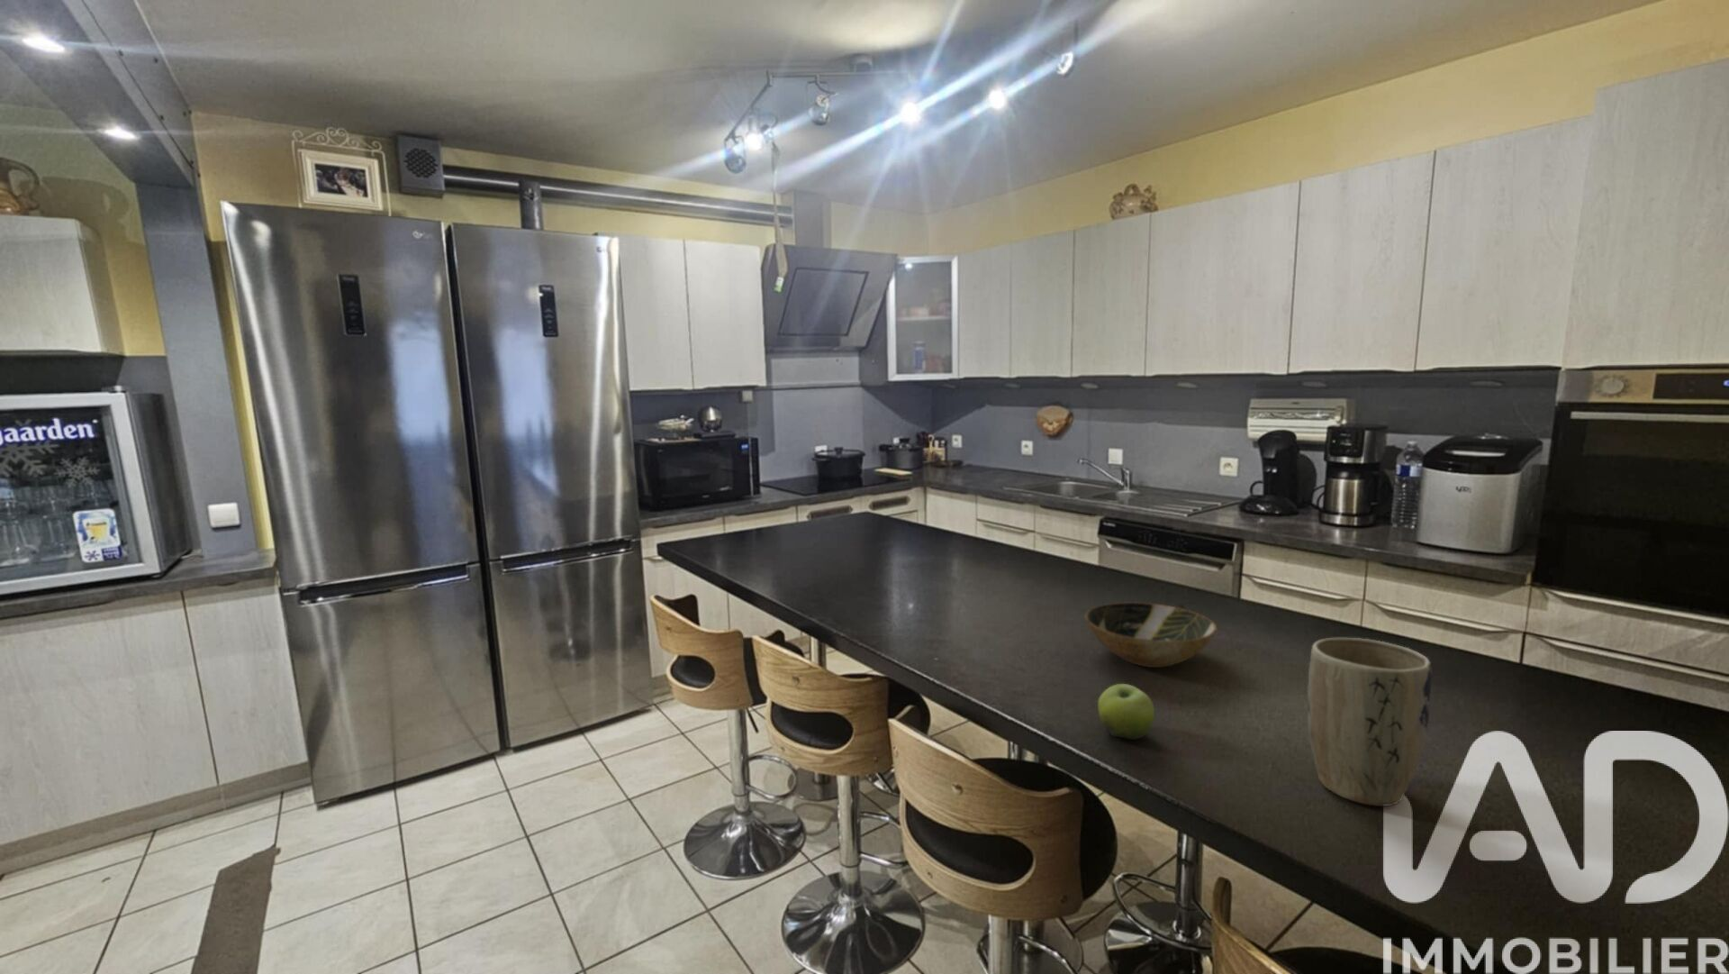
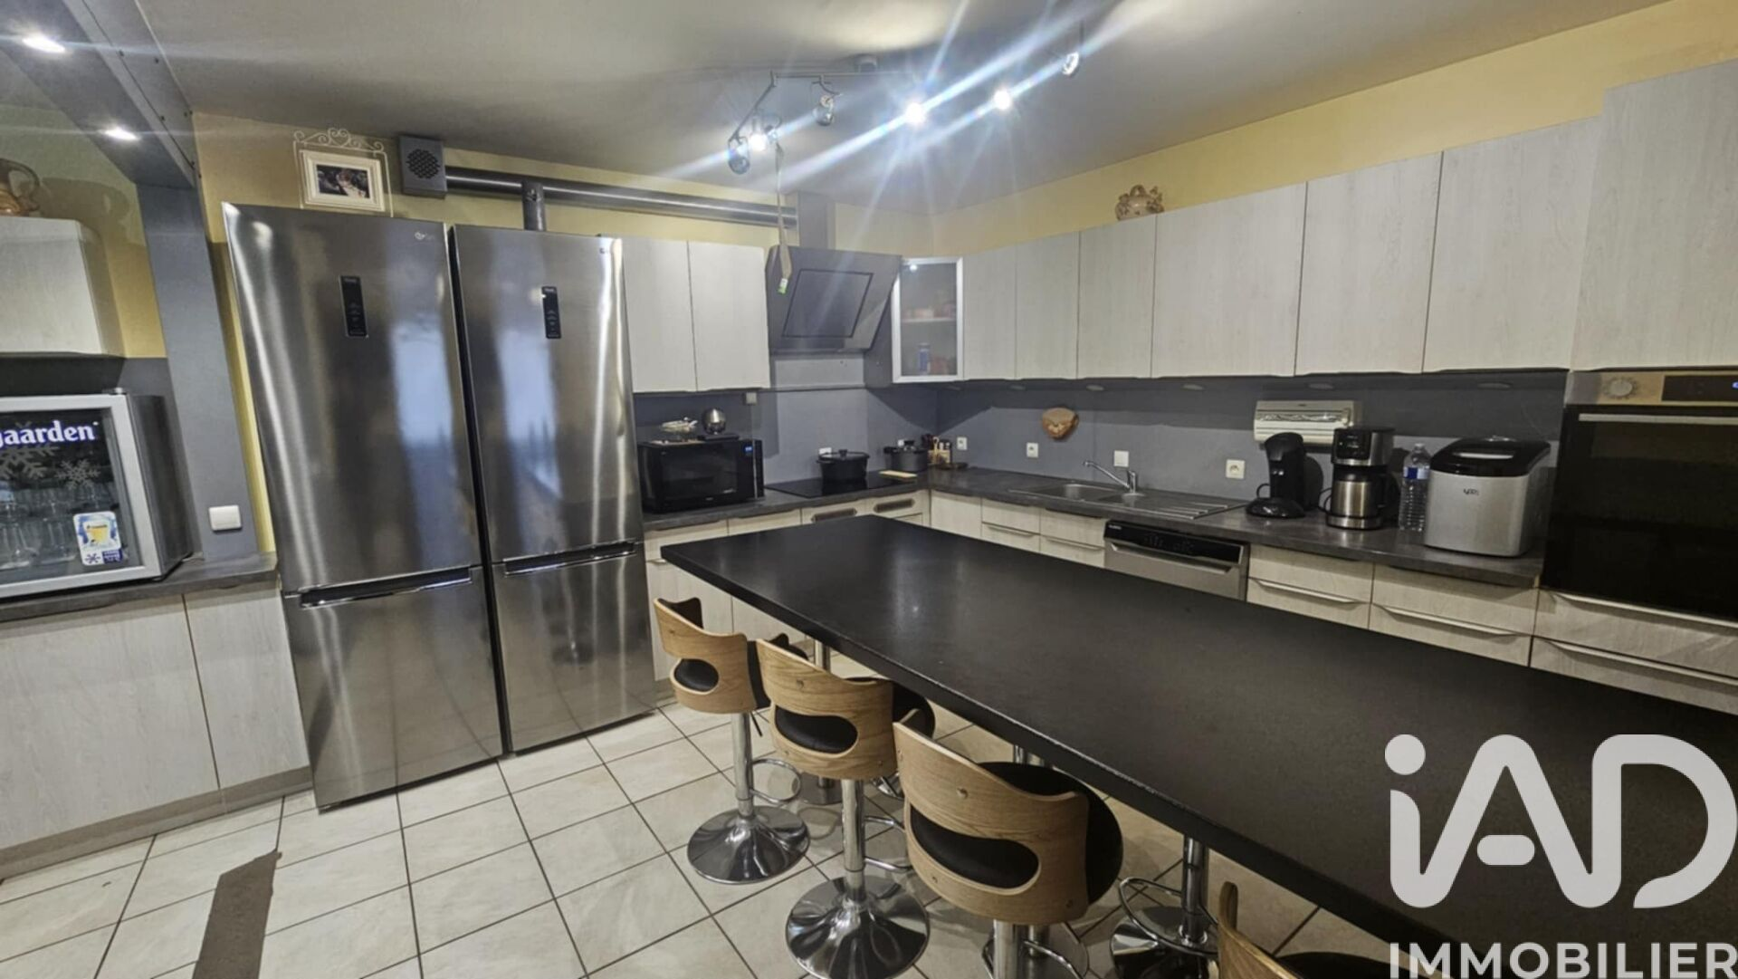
- fruit [1097,683,1155,741]
- plant pot [1306,637,1433,808]
- bowl [1084,602,1218,669]
